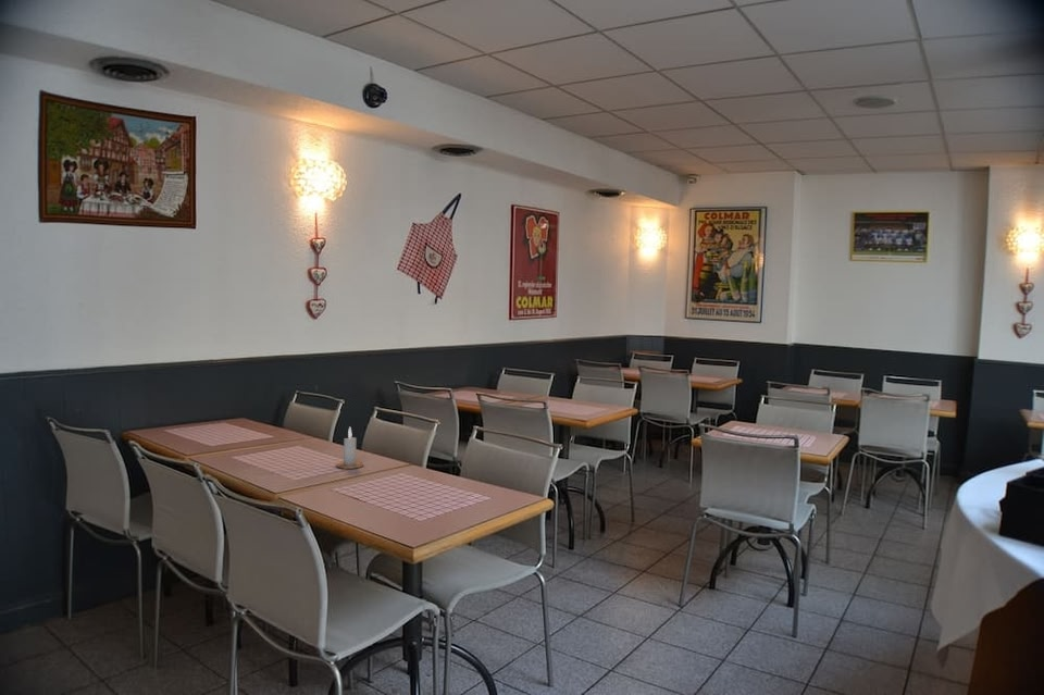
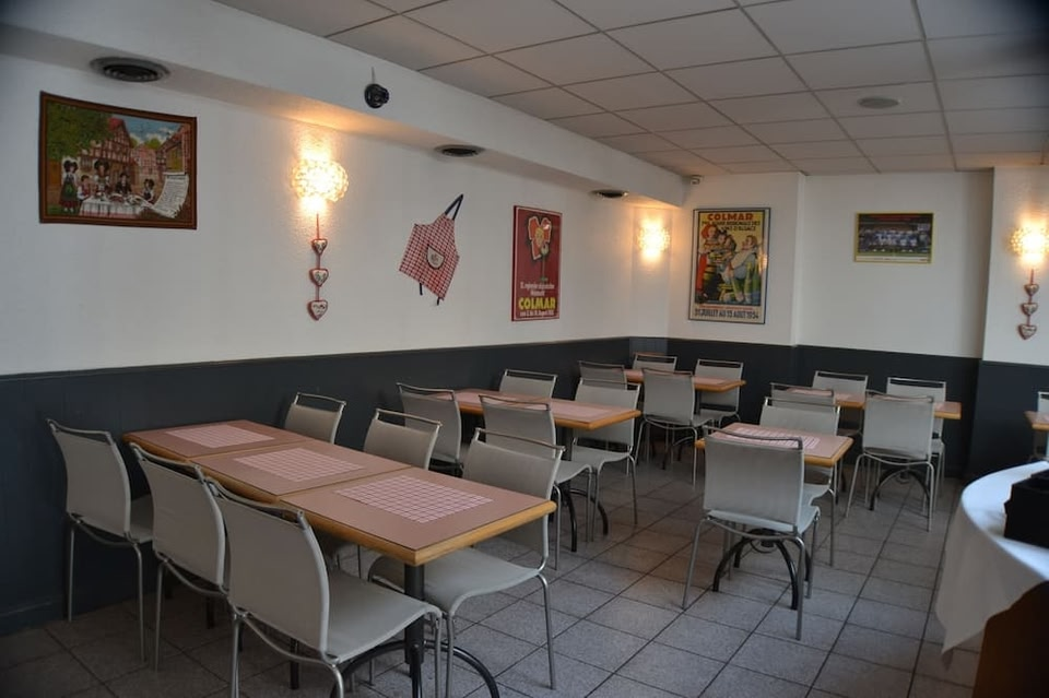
- candle [335,426,364,470]
